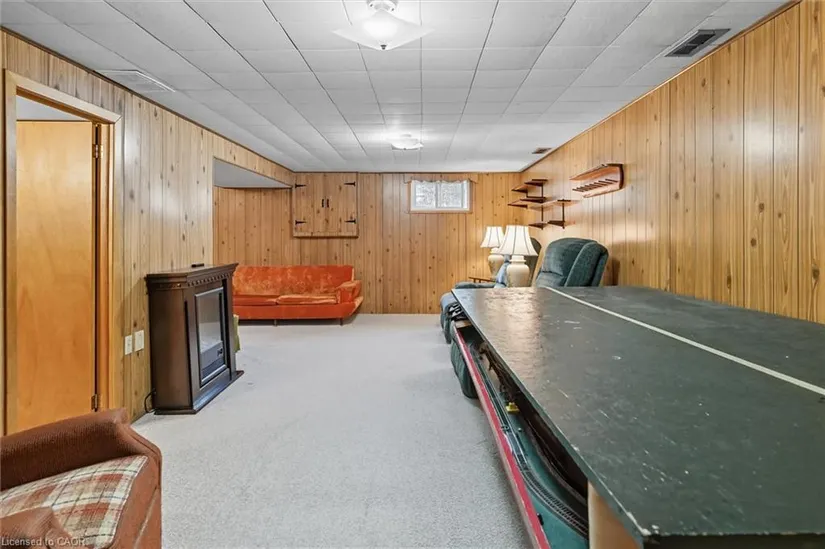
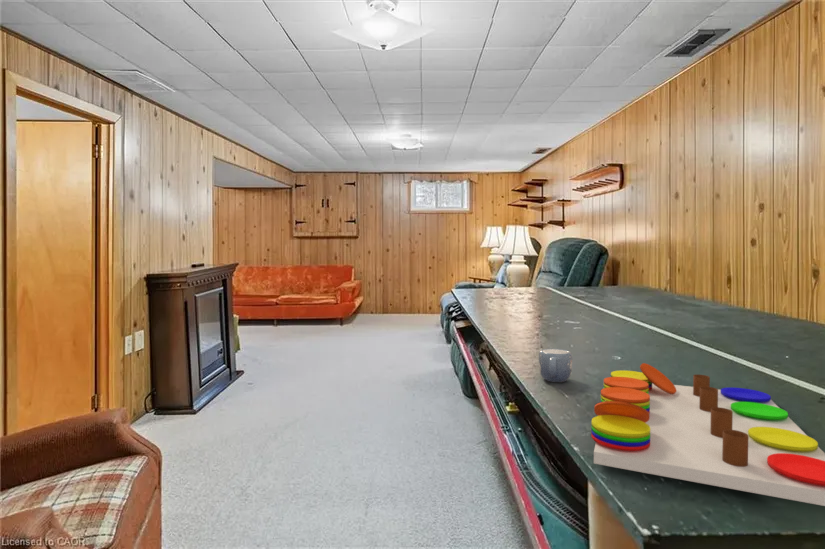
+ mug [537,348,573,383]
+ board game [590,362,825,507]
